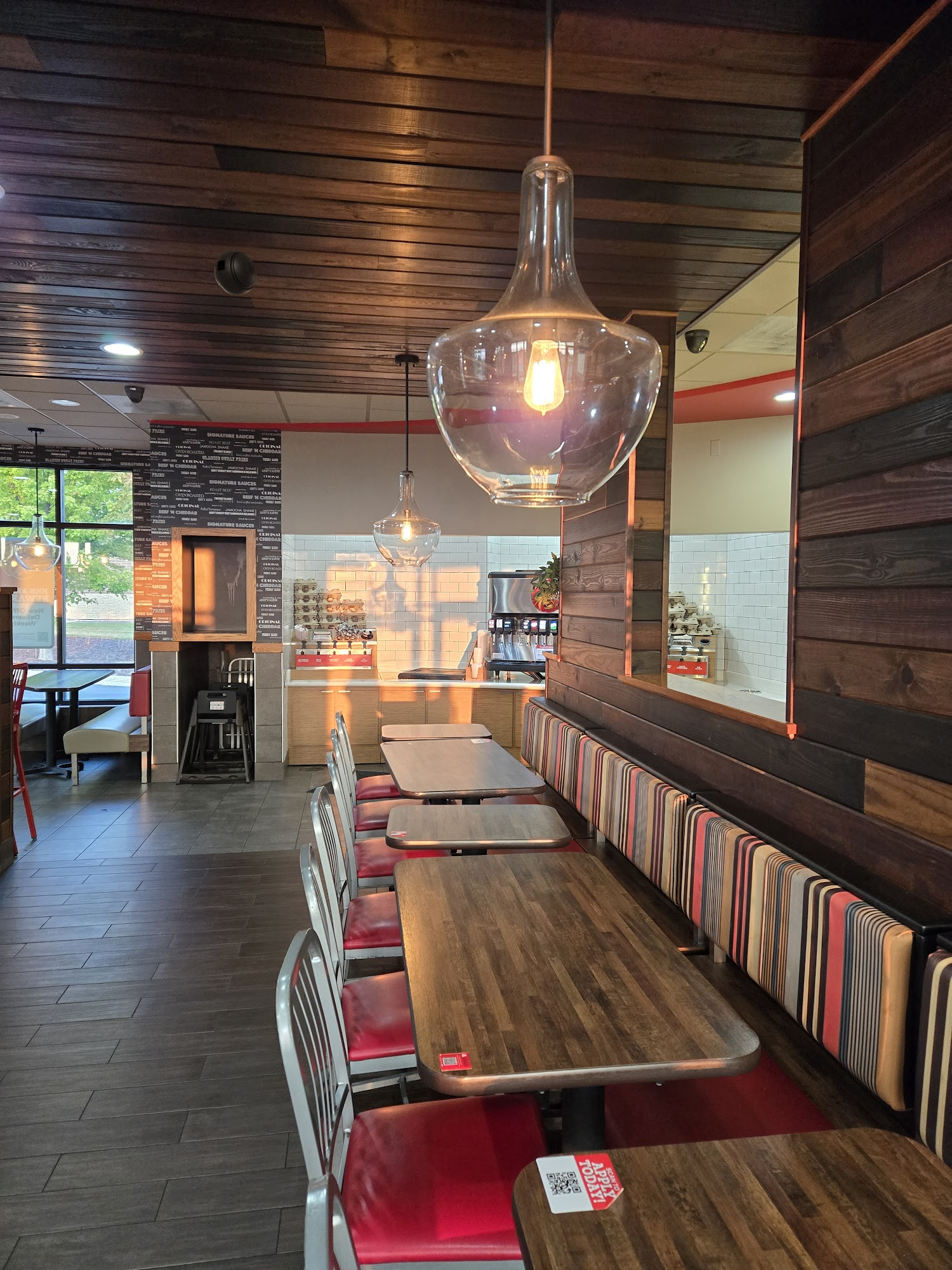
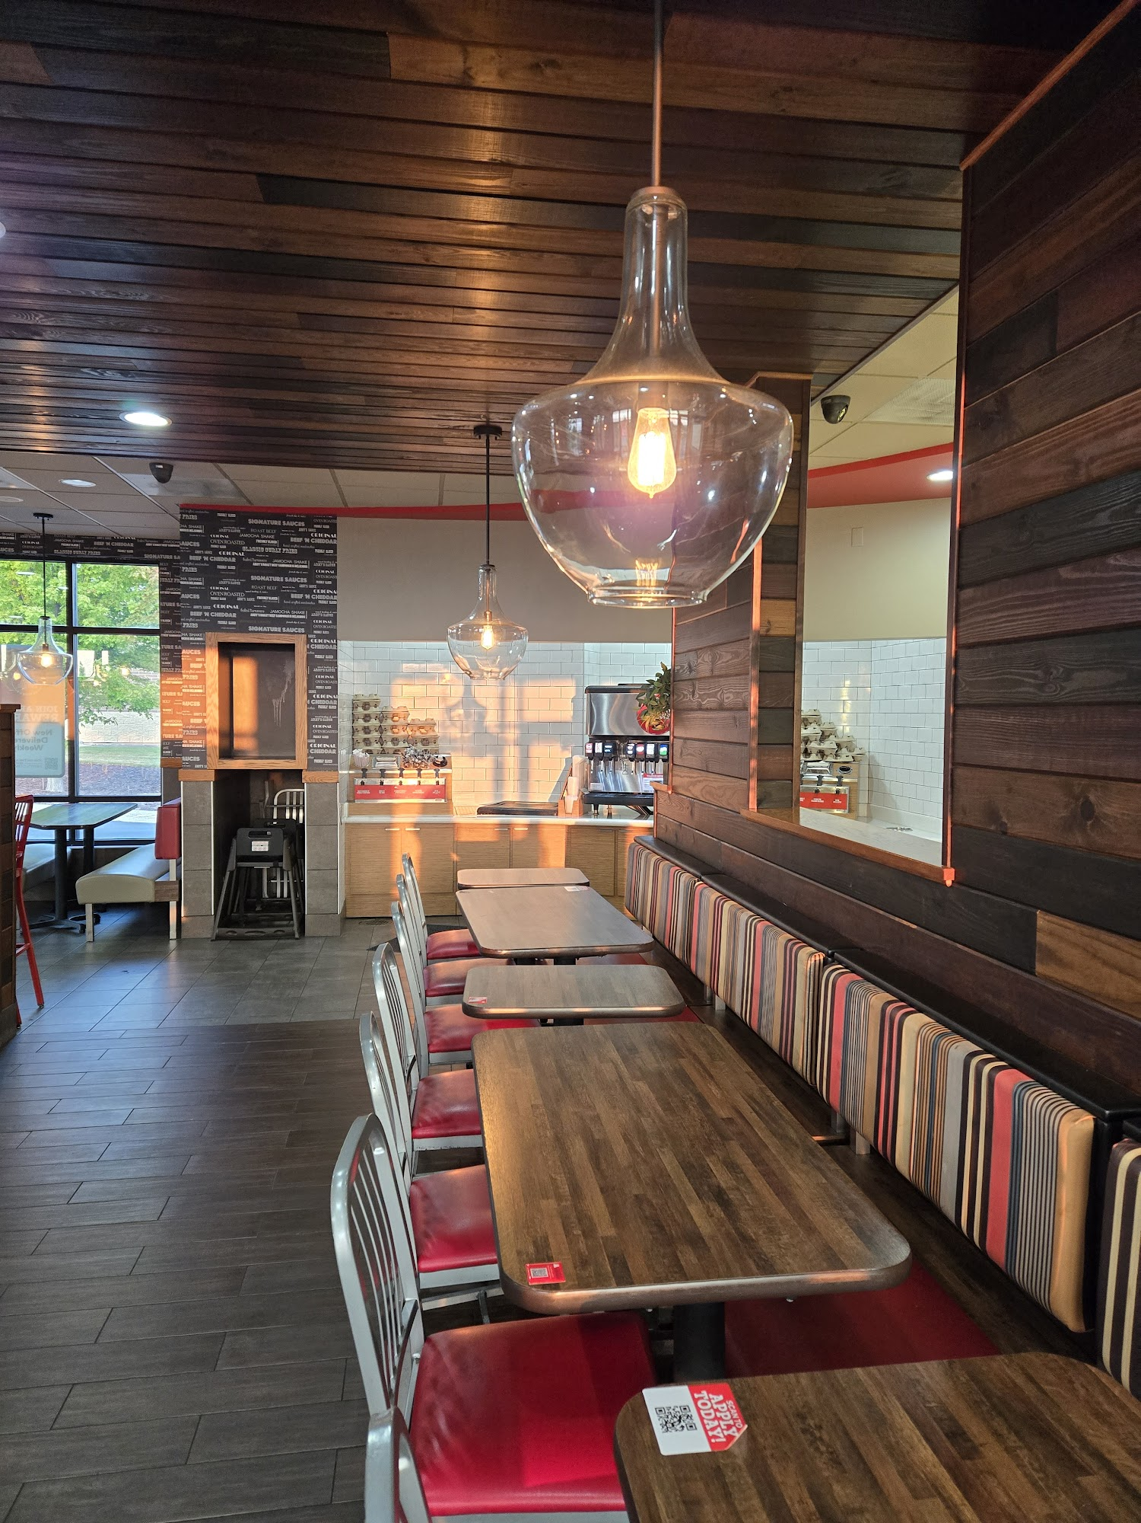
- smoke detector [214,250,258,296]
